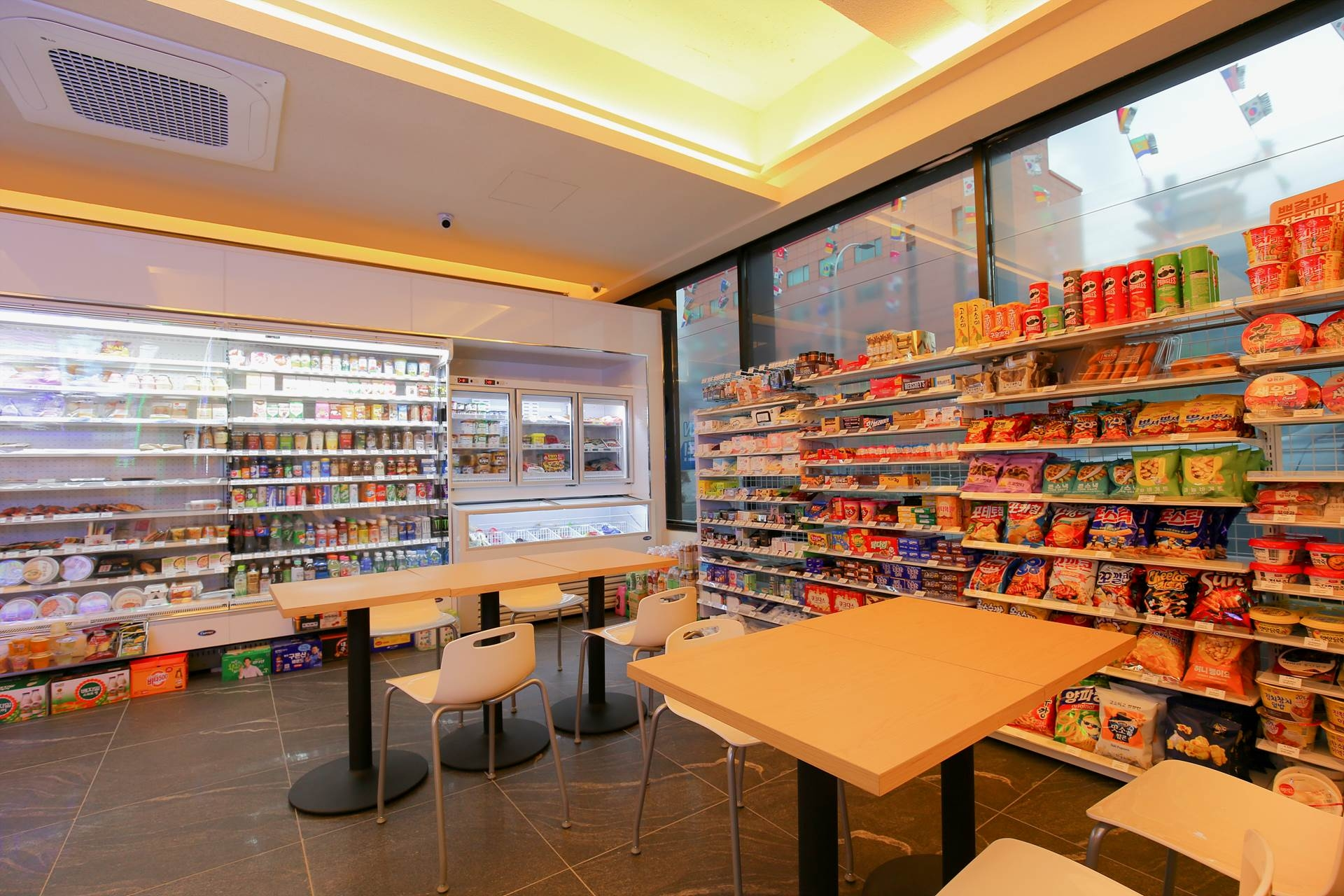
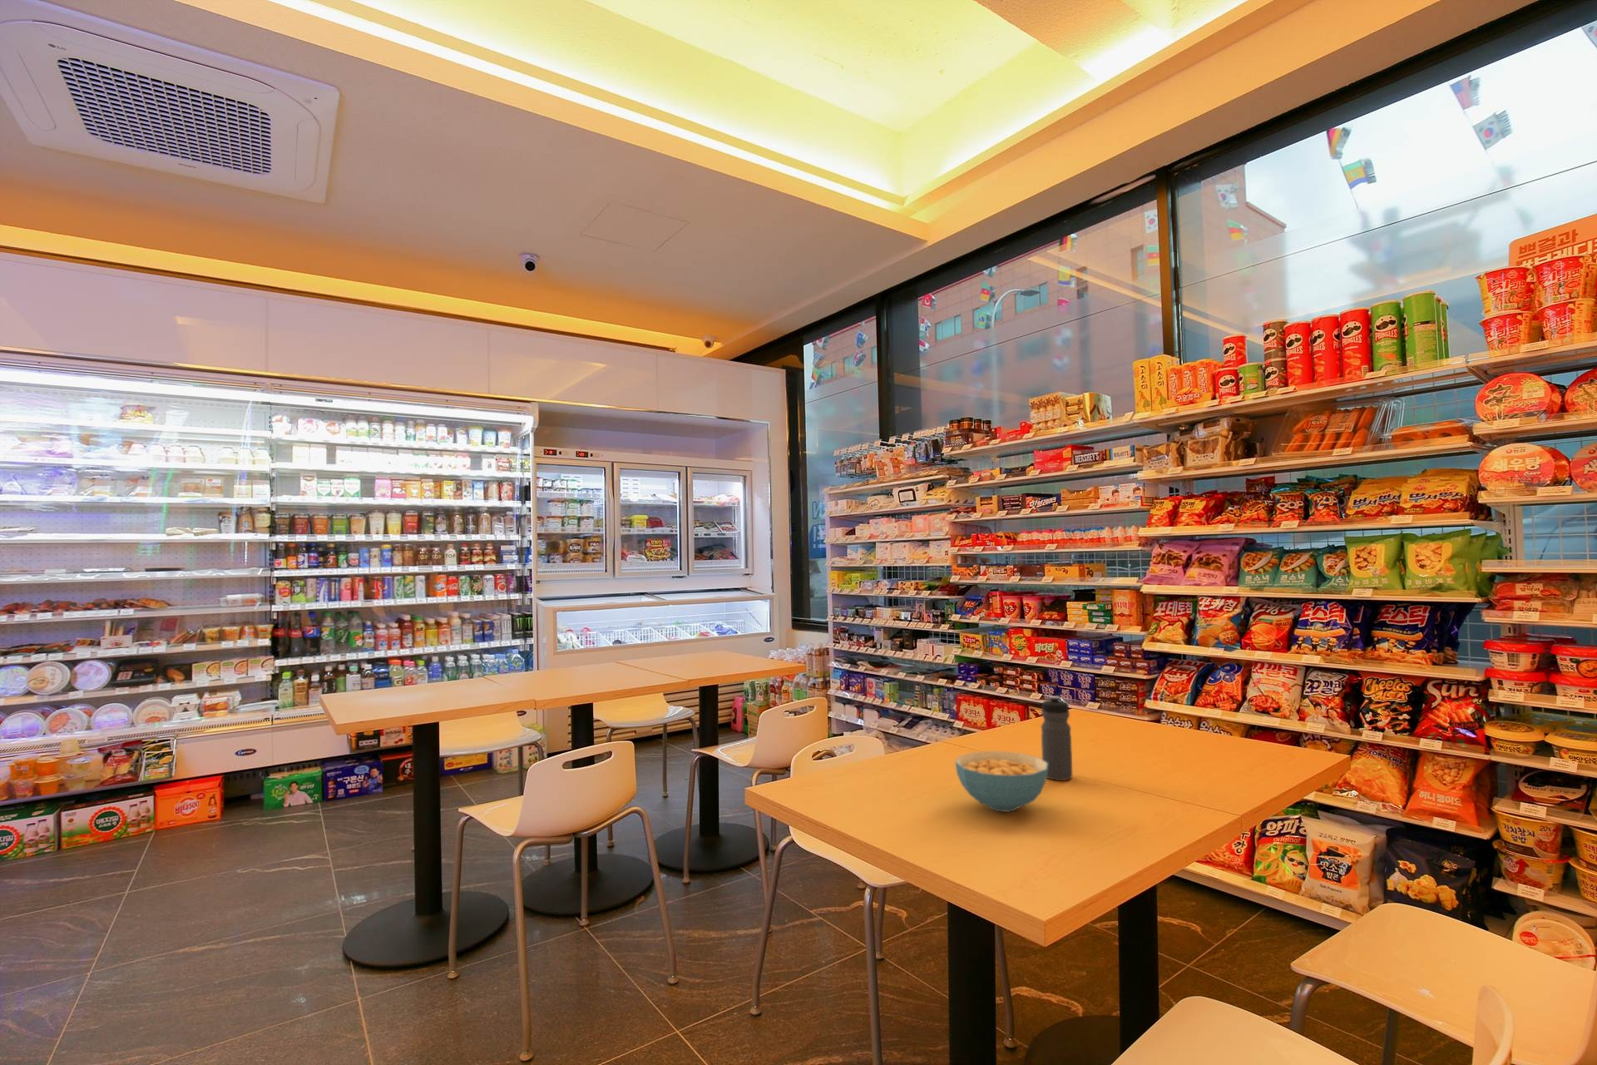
+ water bottle [1041,694,1073,781]
+ cereal bowl [954,750,1048,813]
